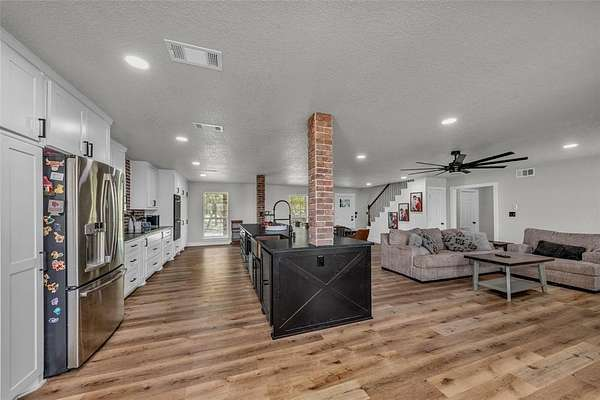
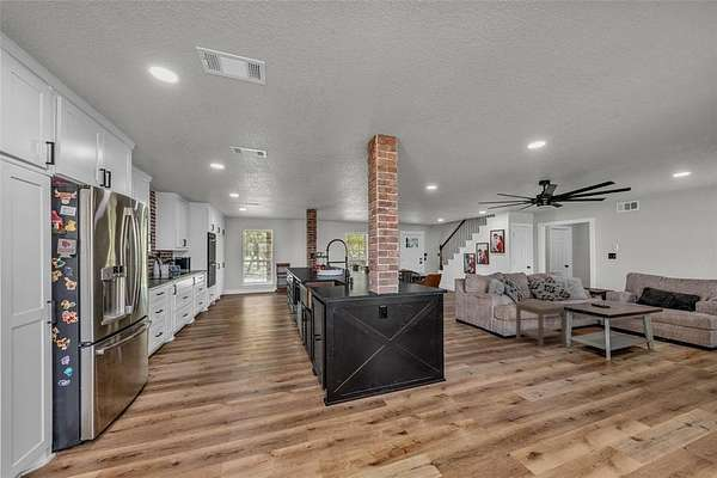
+ side table [513,299,568,349]
